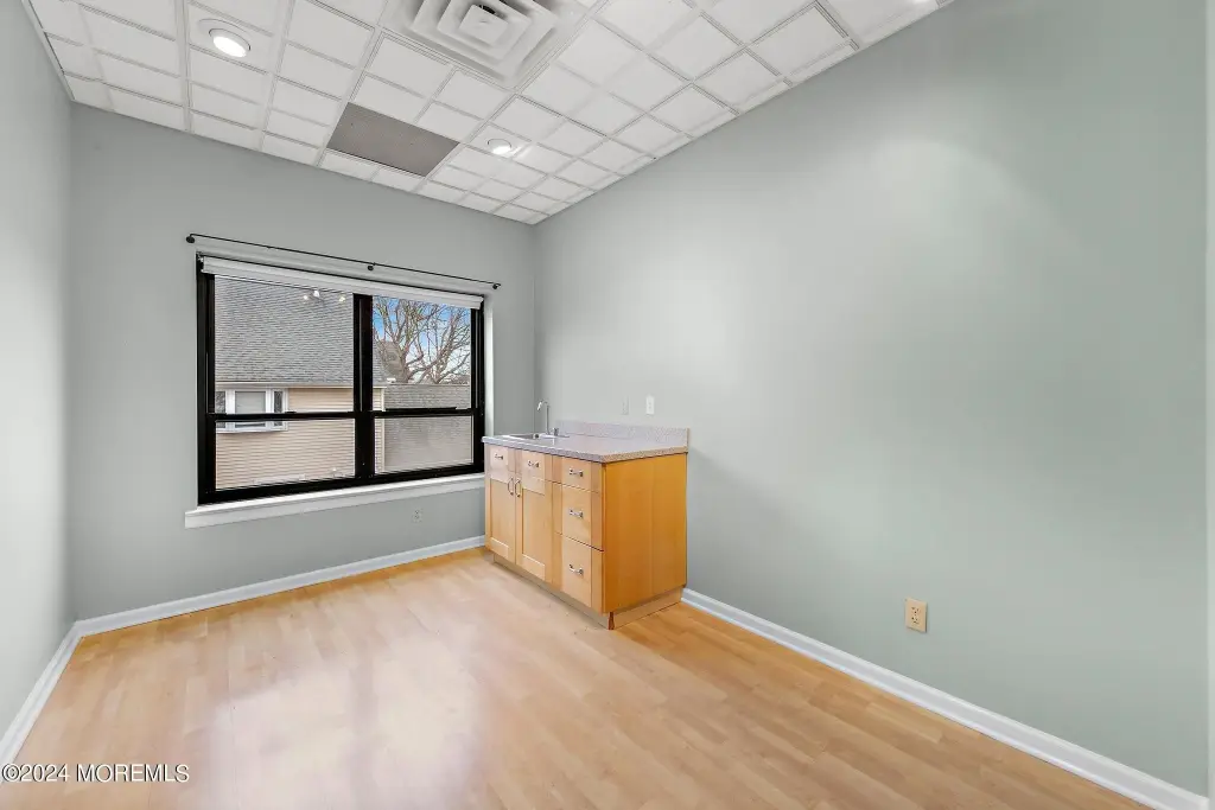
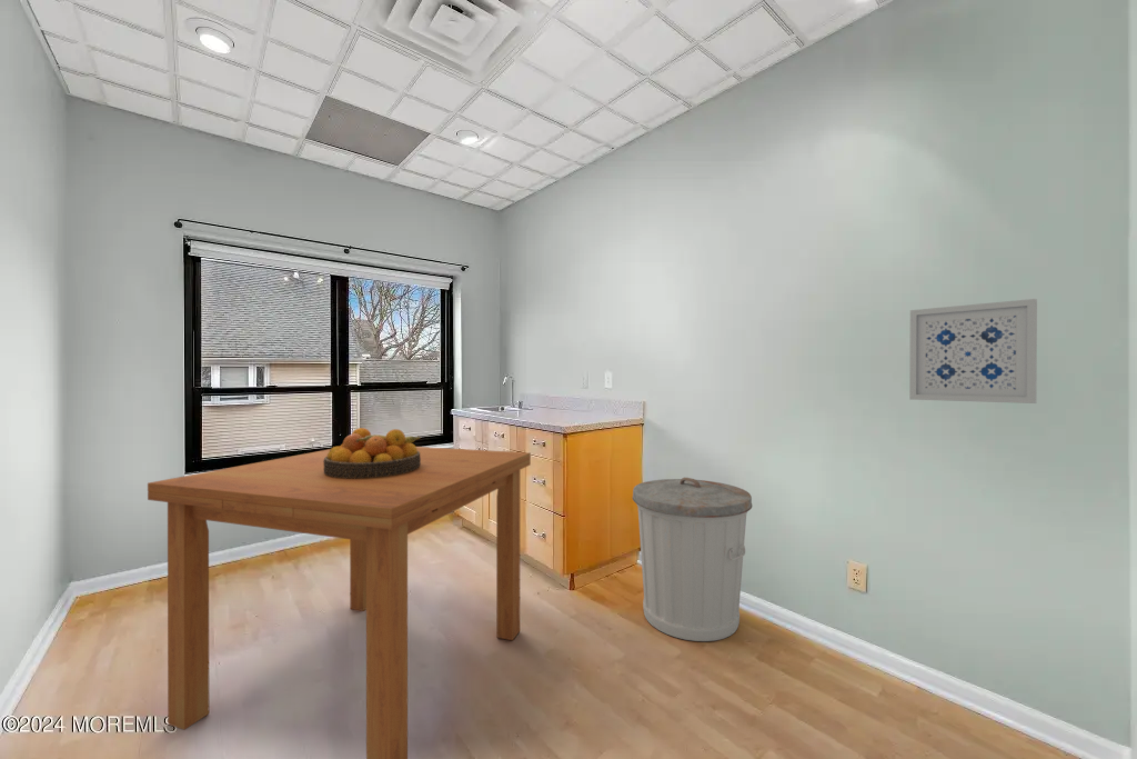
+ fruit bowl [323,427,422,479]
+ wall art [908,298,1038,405]
+ dining table [147,446,532,759]
+ trash can [632,477,753,642]
